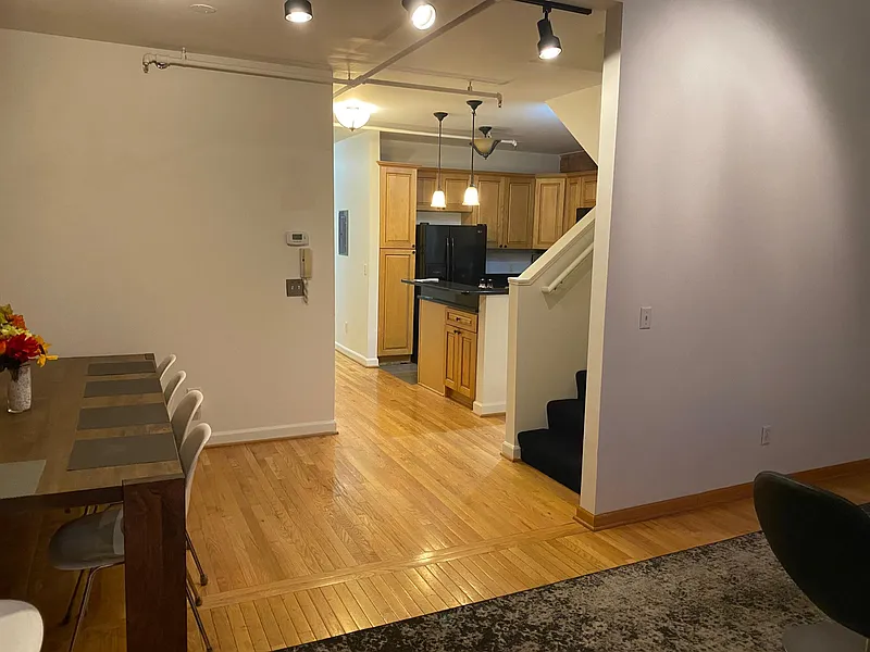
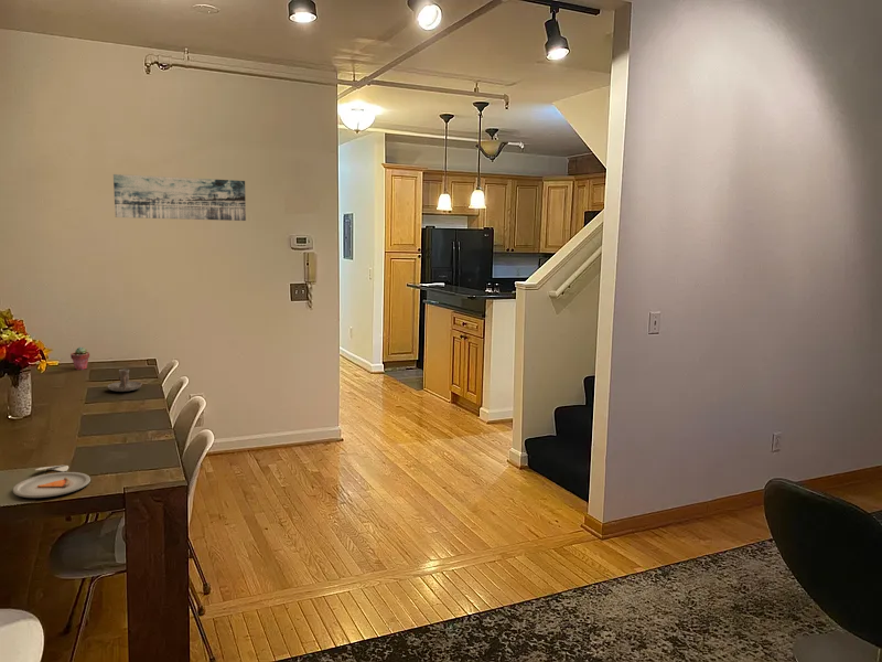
+ dinner plate [12,465,92,499]
+ potted succulent [69,346,90,371]
+ wall art [112,173,247,222]
+ candle holder [107,369,143,393]
